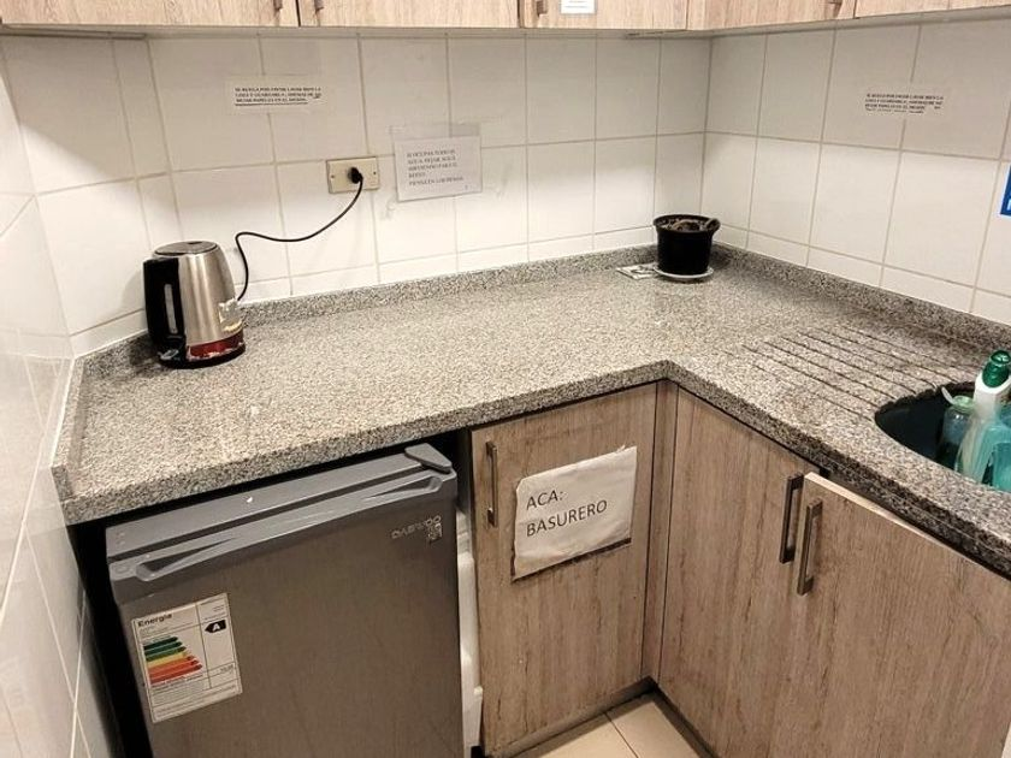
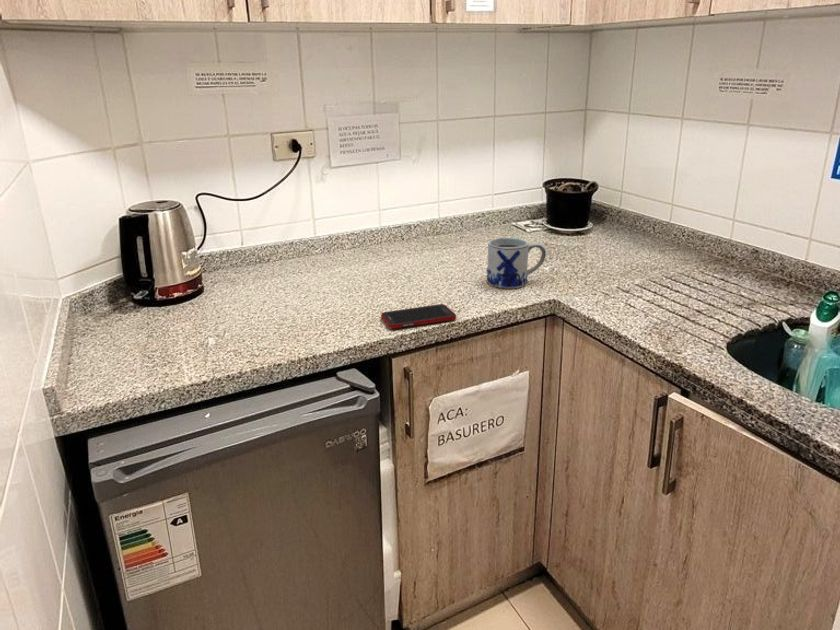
+ cell phone [380,303,457,329]
+ mug [486,237,547,289]
